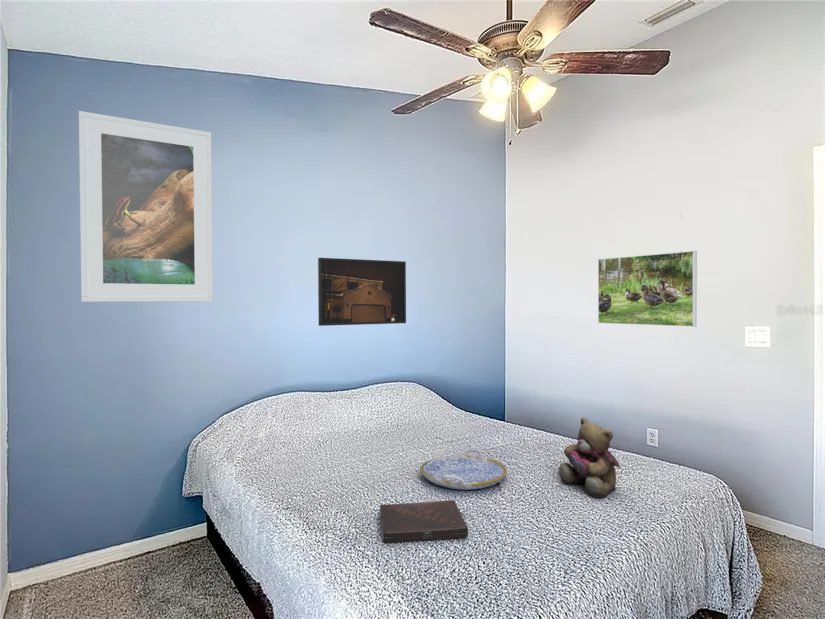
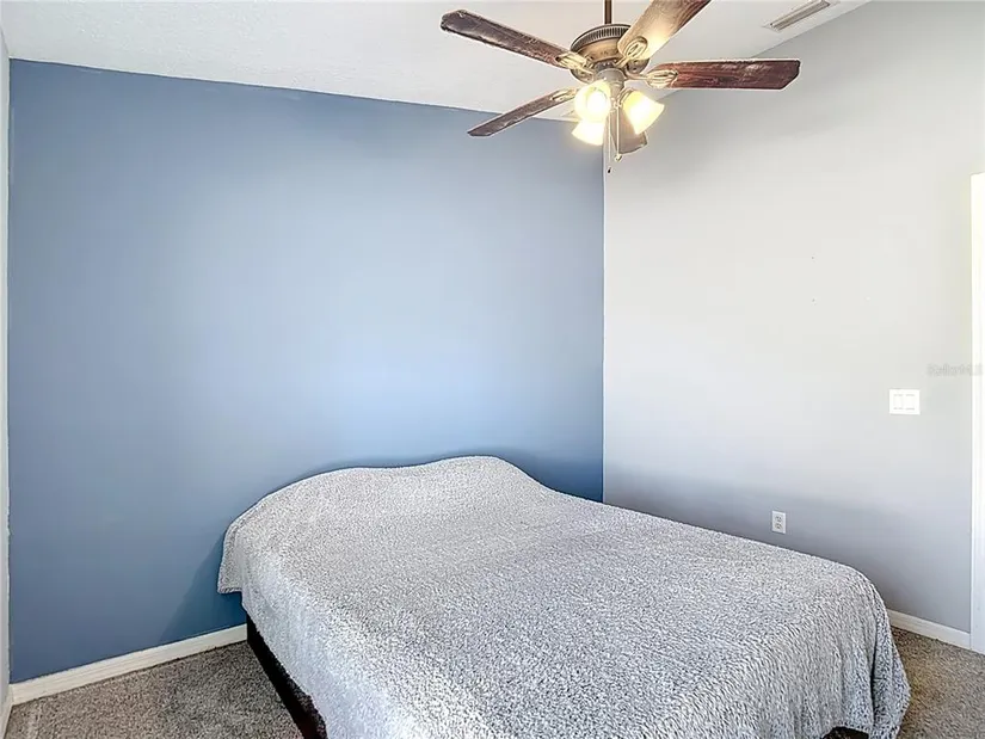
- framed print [317,257,407,327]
- teddy bear [558,416,621,499]
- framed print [597,250,698,328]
- book [379,499,469,544]
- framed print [78,110,214,303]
- serving tray [420,448,508,491]
